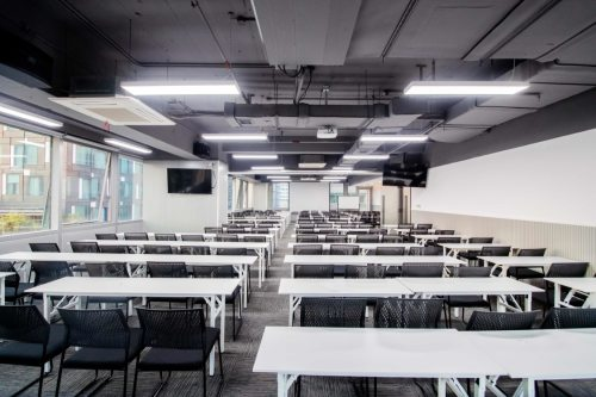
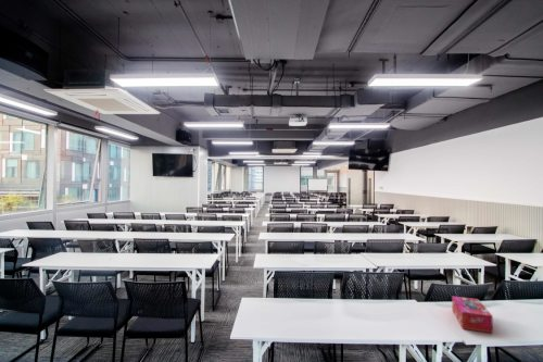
+ tissue box [452,295,494,334]
